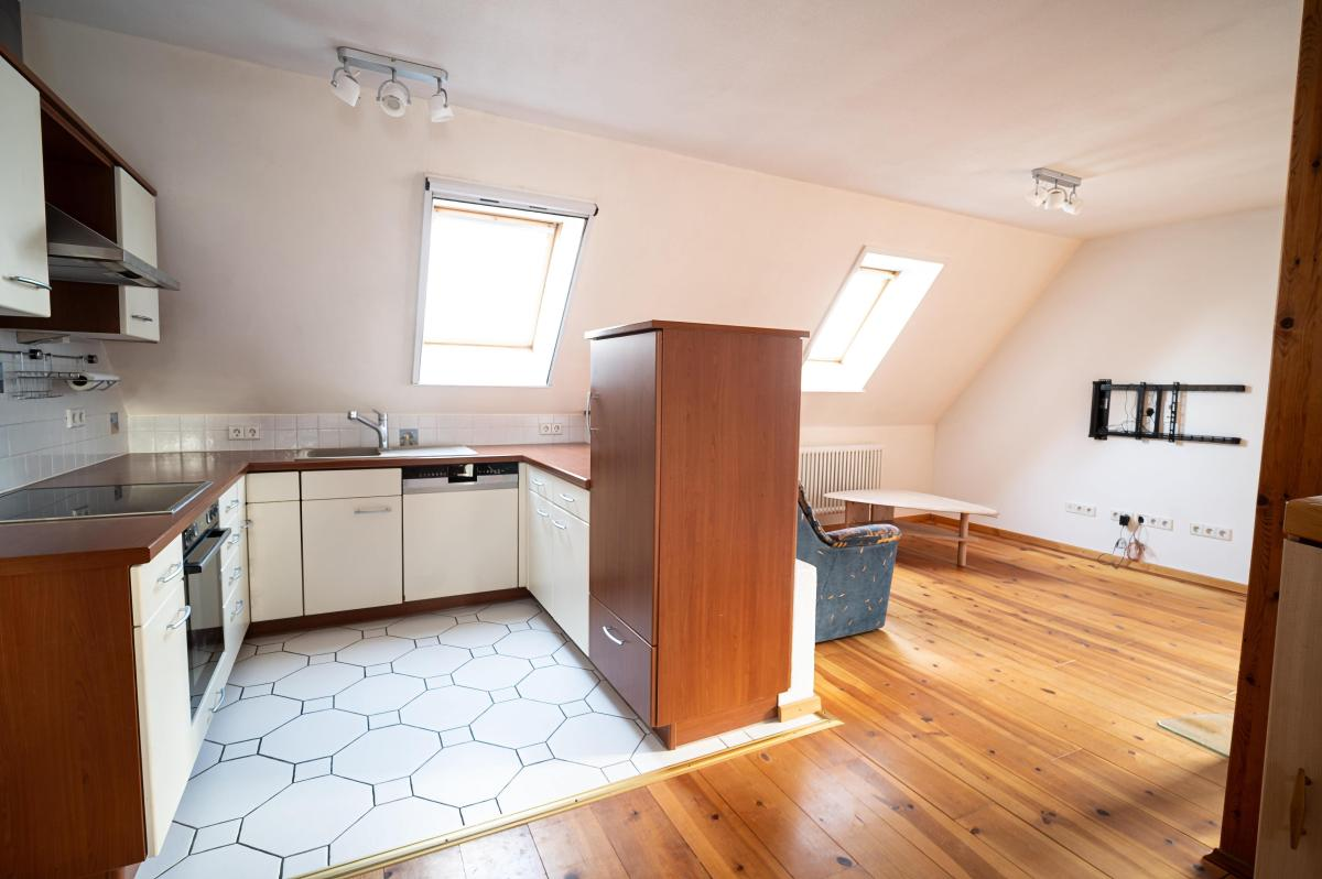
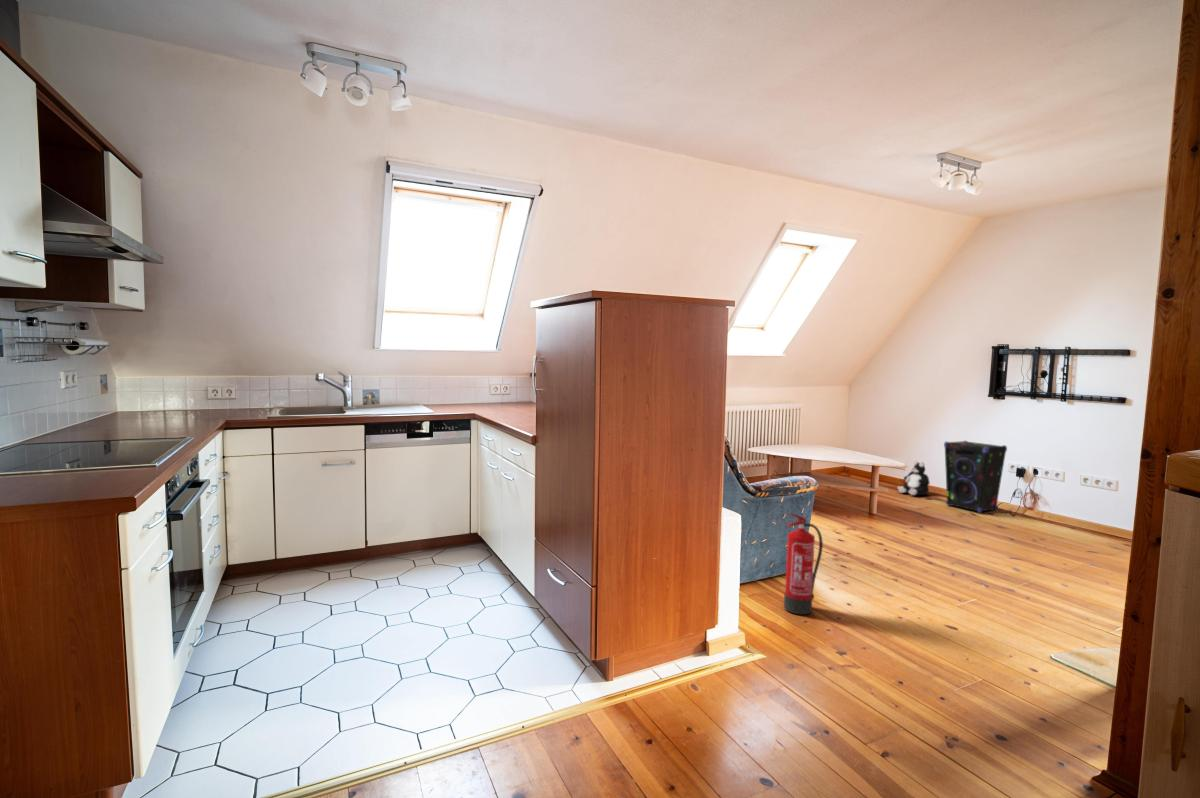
+ fire extinguisher [783,511,824,616]
+ plush toy [896,460,931,497]
+ speaker [943,440,1008,514]
